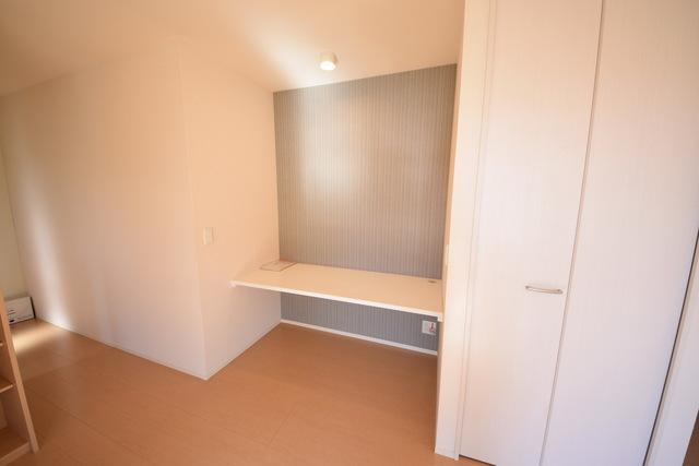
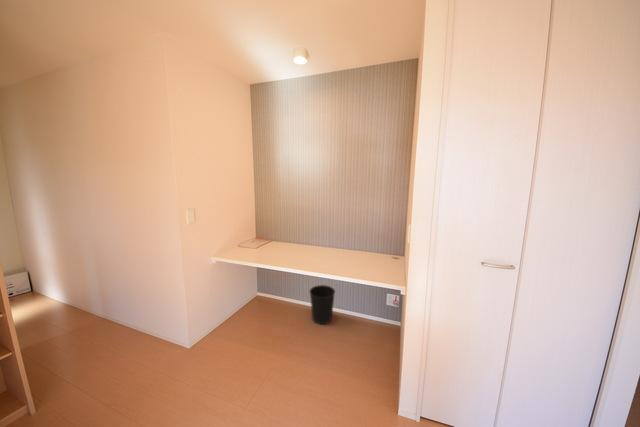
+ wastebasket [308,284,336,326]
